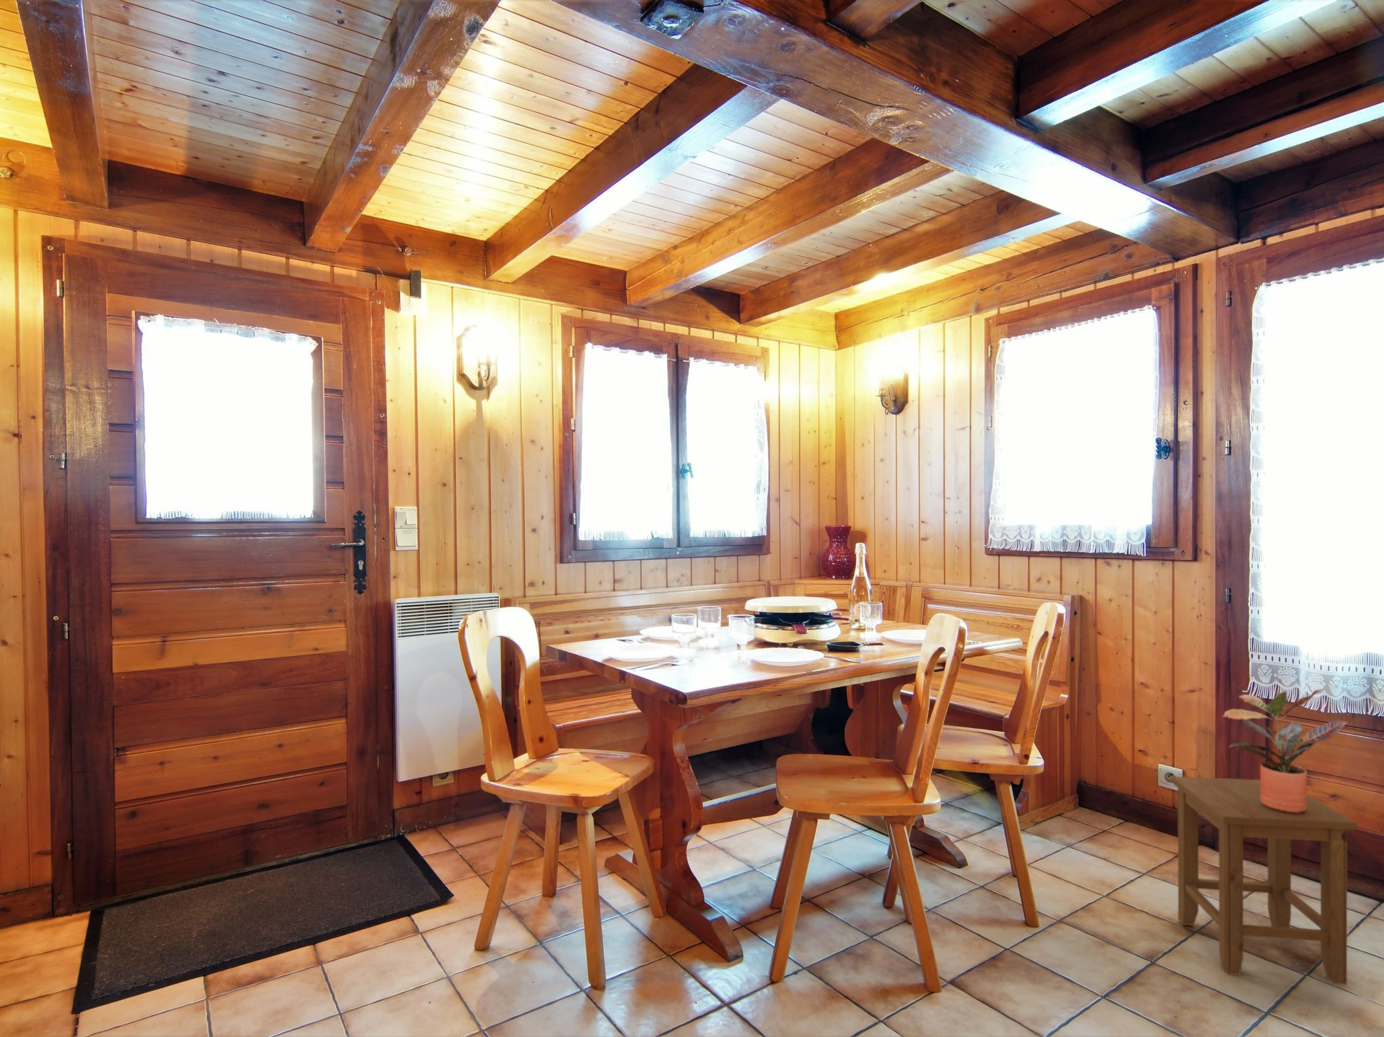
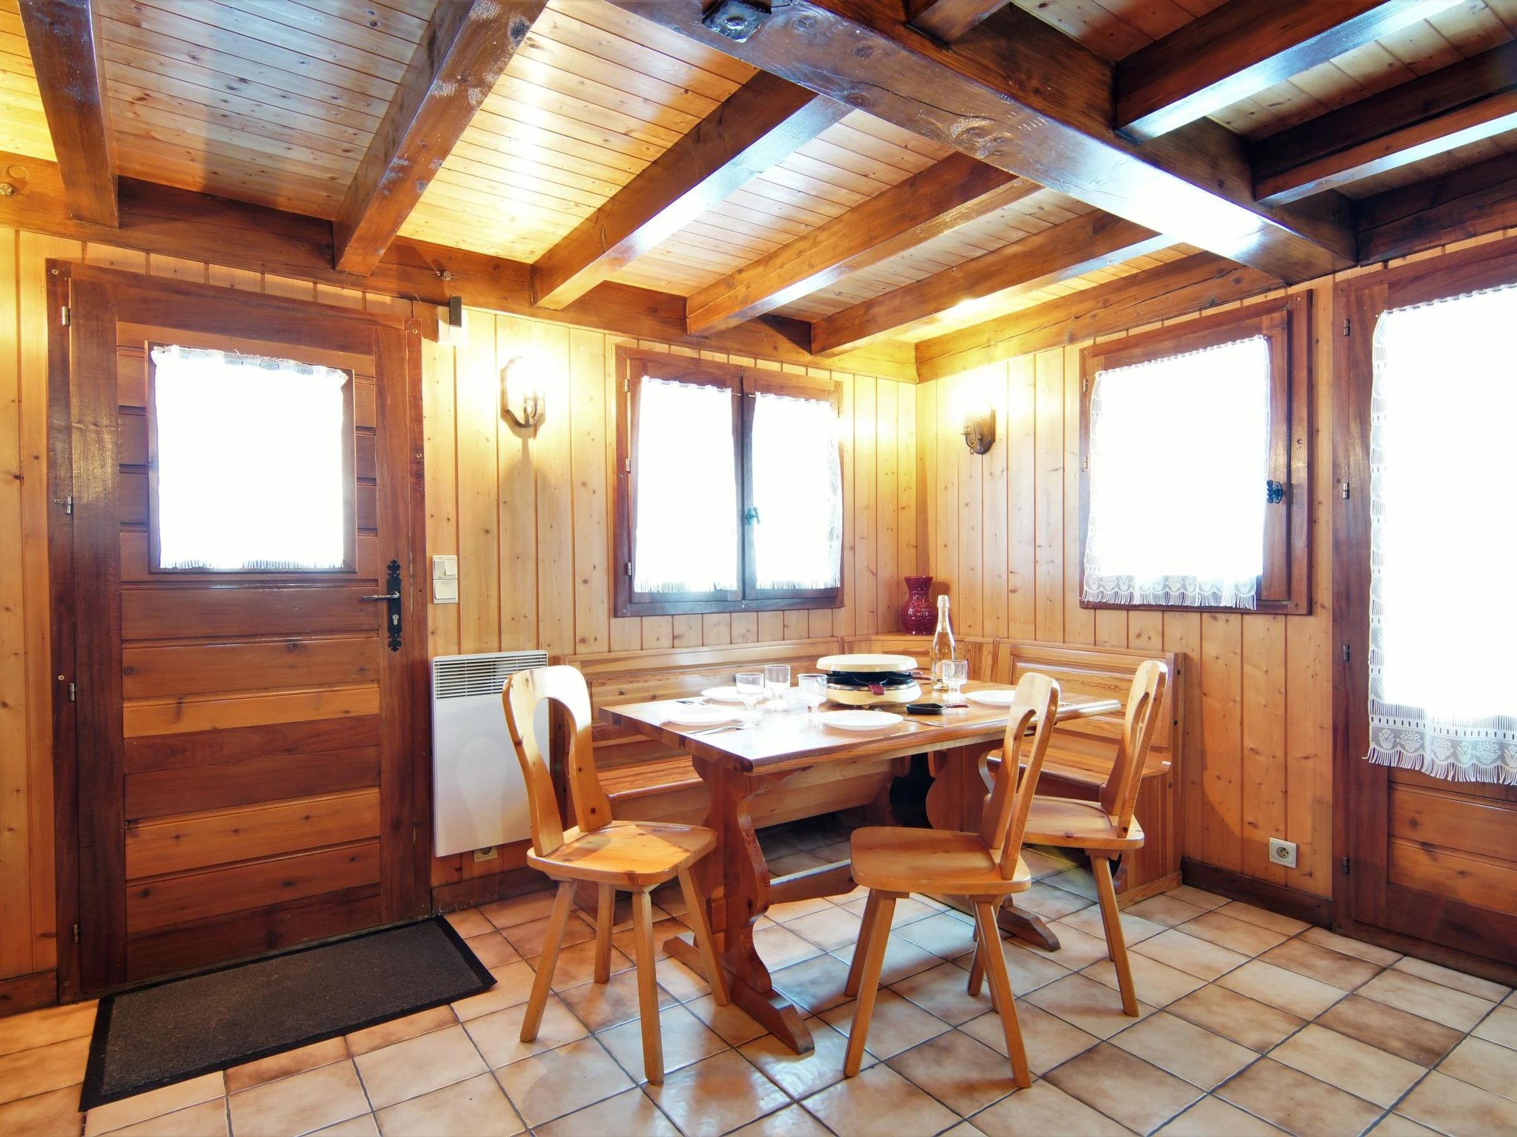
- potted plant [1222,688,1348,814]
- stool [1170,776,1358,985]
